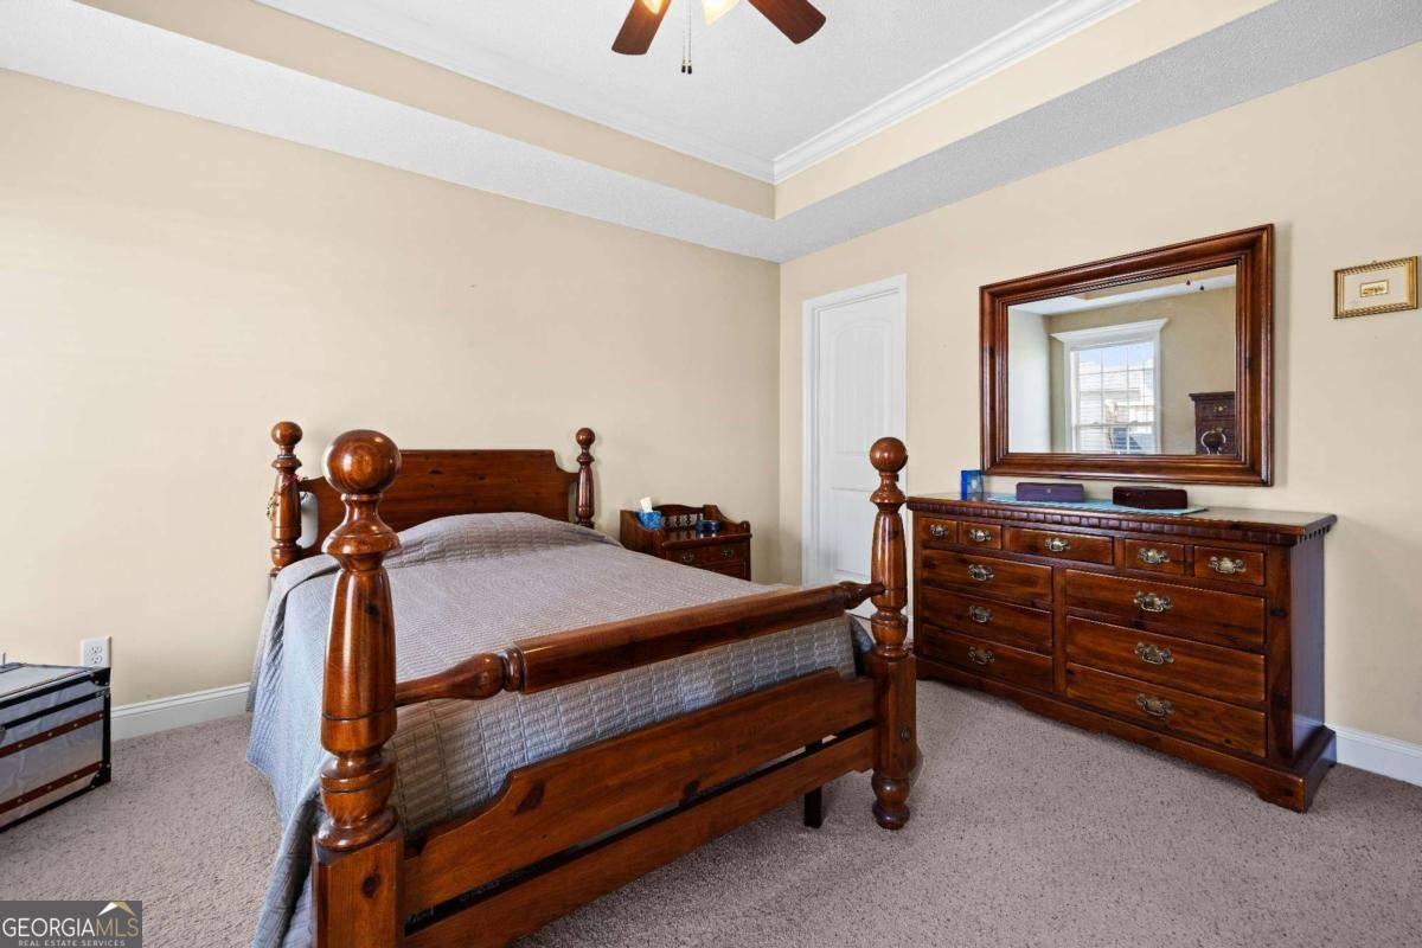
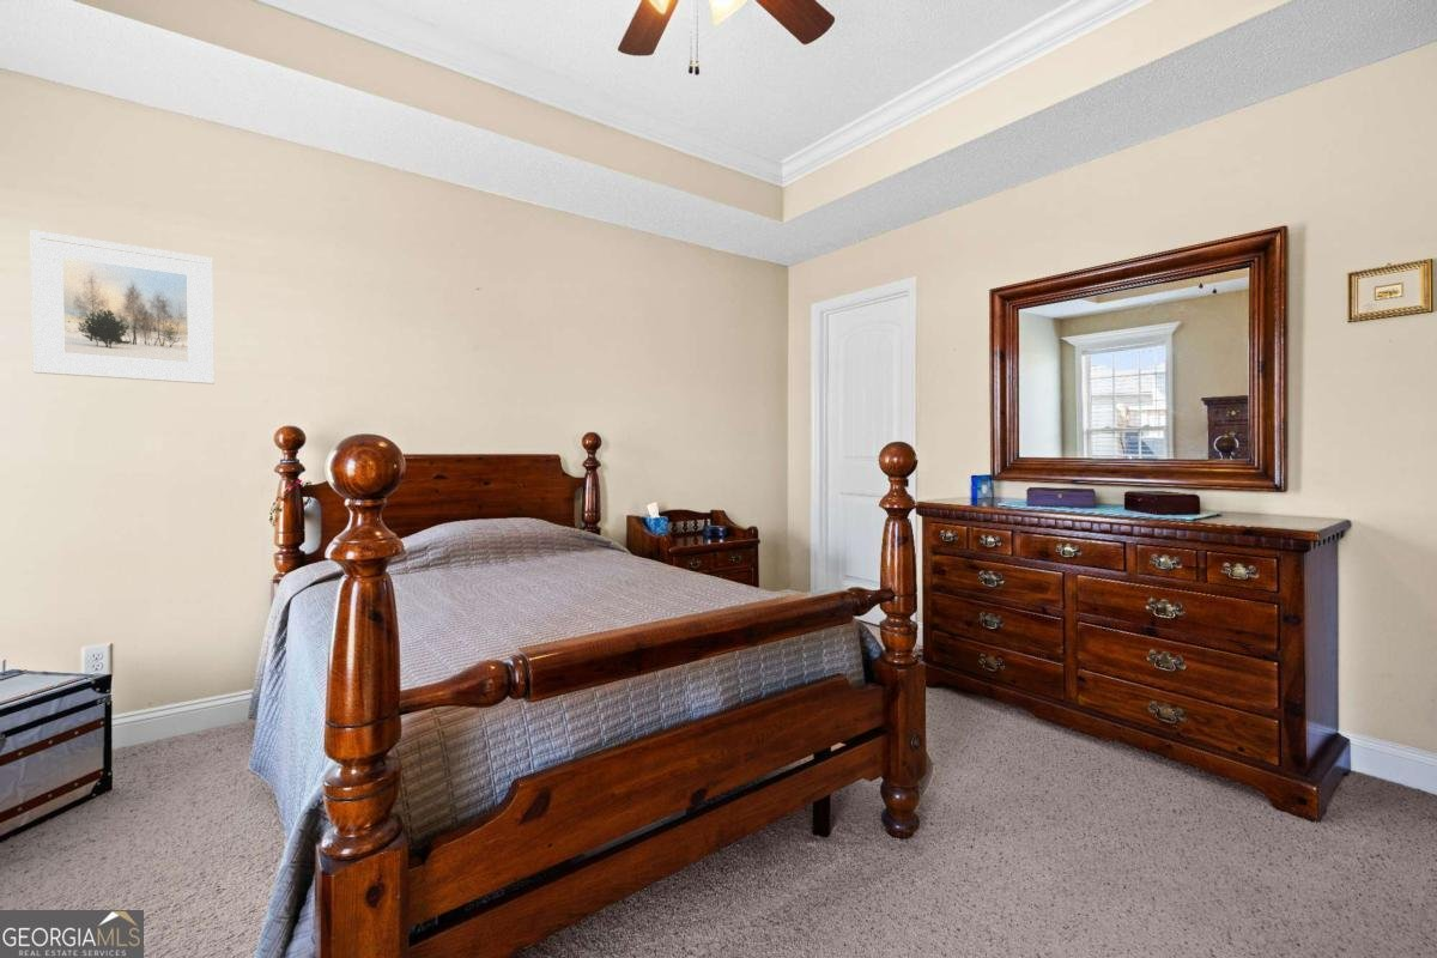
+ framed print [30,229,216,386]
